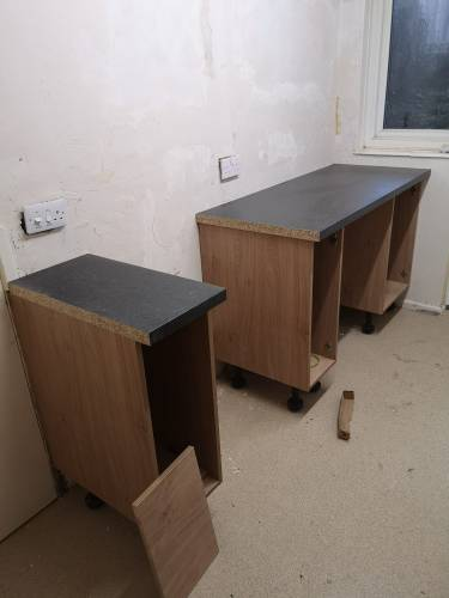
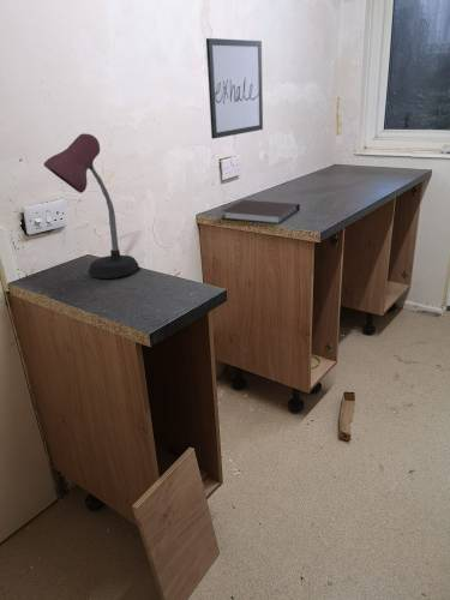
+ desk lamp [42,132,140,280]
+ notebook [221,199,301,226]
+ wall art [205,37,264,140]
